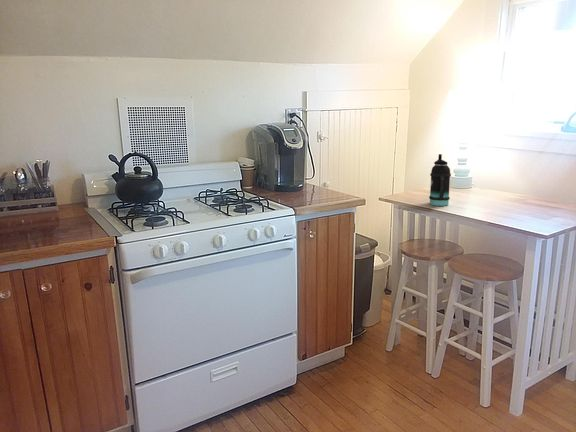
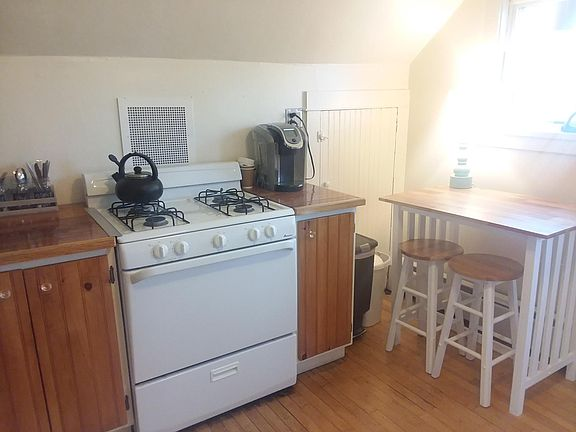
- bottle [428,153,452,207]
